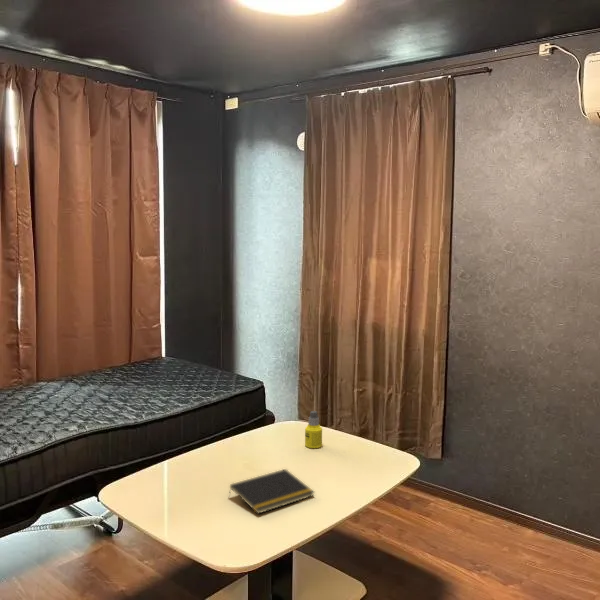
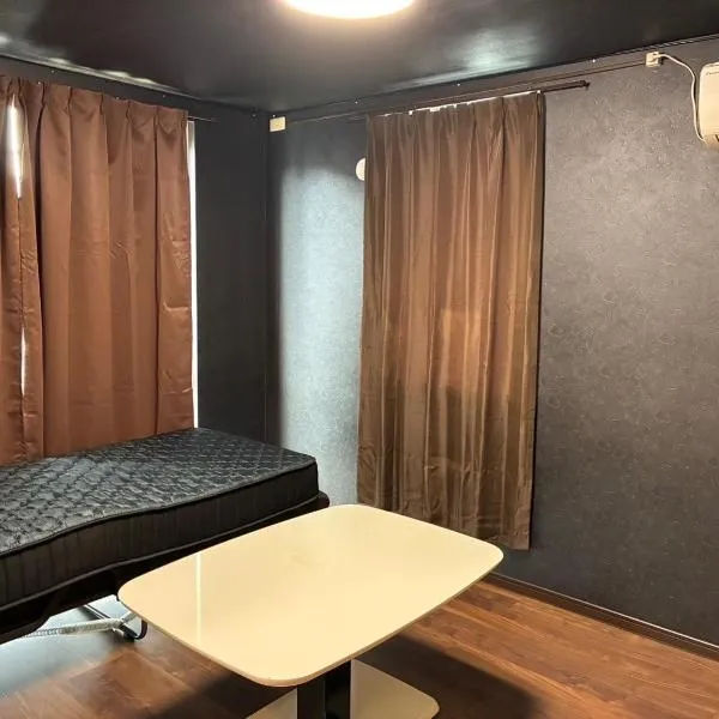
- bottle [304,410,323,449]
- notepad [228,468,316,515]
